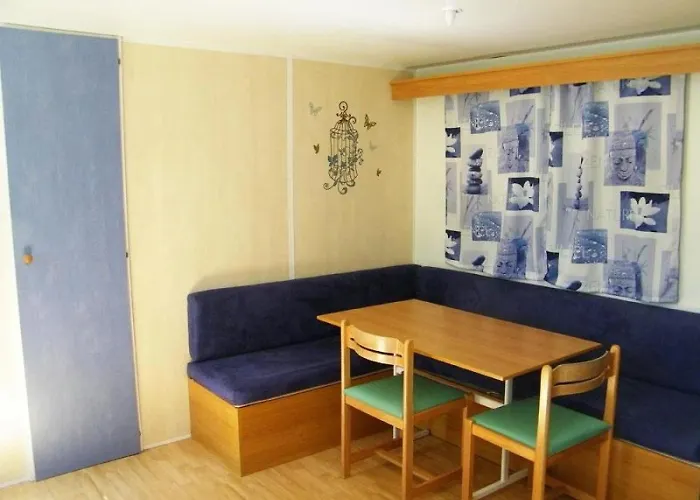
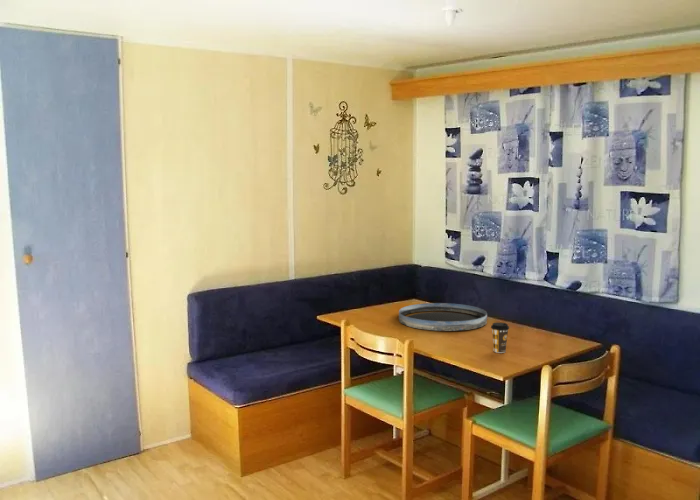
+ coffee cup [490,322,510,354]
+ tray [398,302,488,332]
